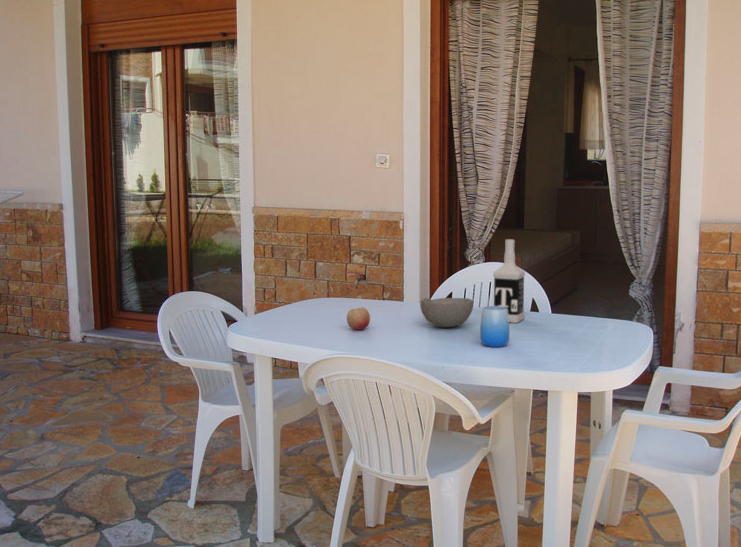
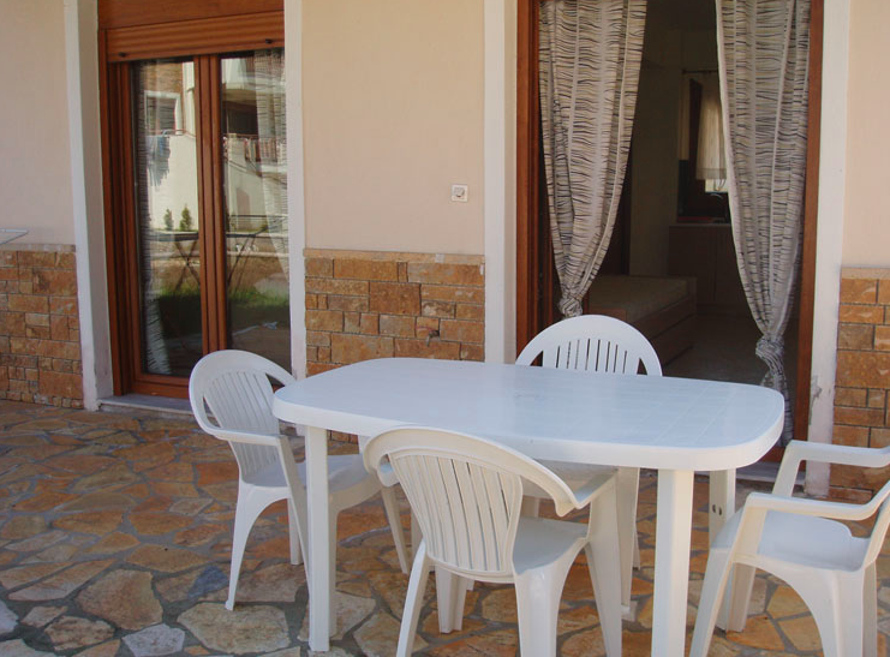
- vodka [492,238,526,324]
- bowl [419,297,474,328]
- cup [479,305,510,348]
- fruit [346,306,371,331]
